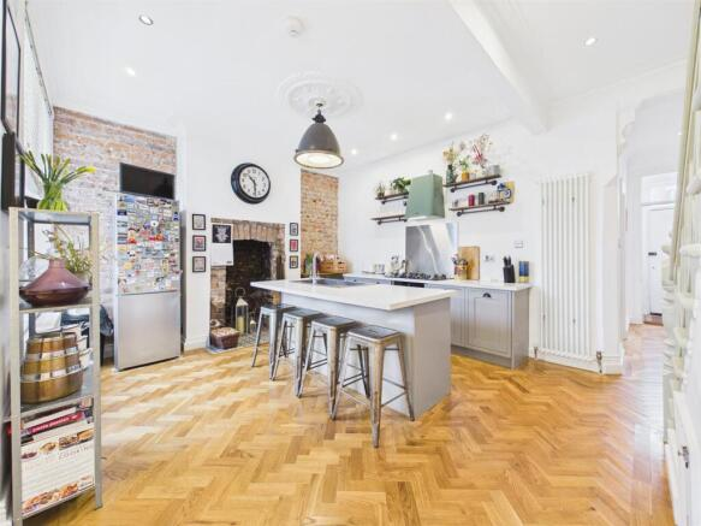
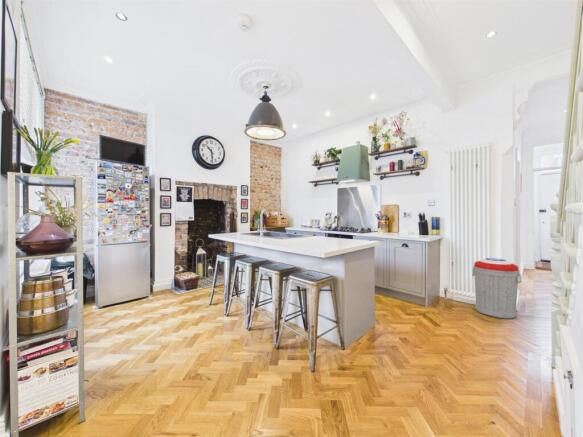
+ trash can [471,257,522,319]
